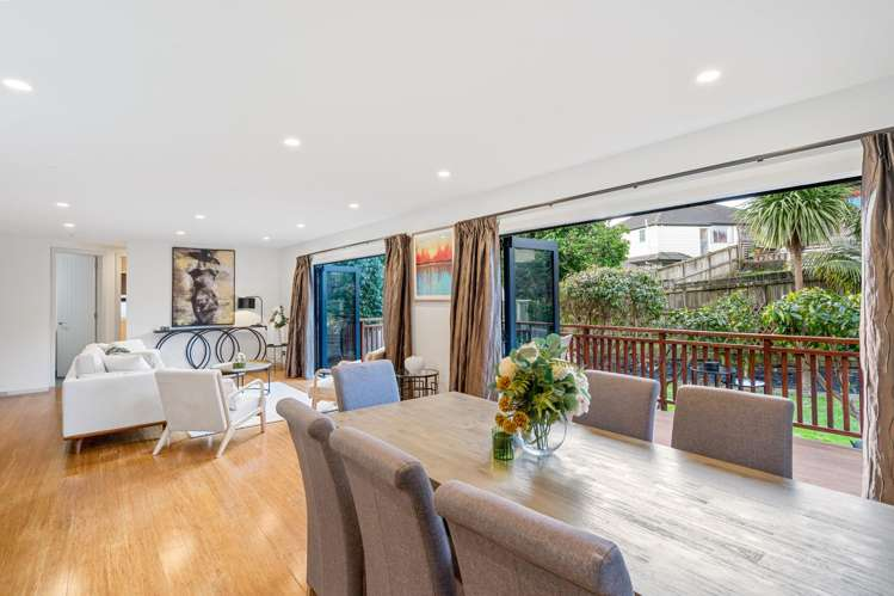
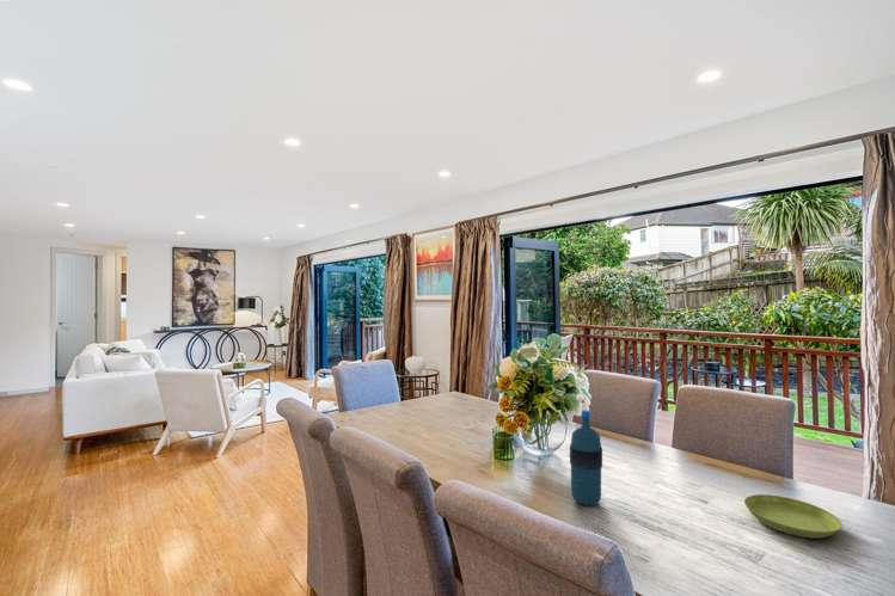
+ saucer [743,493,844,539]
+ water bottle [569,408,603,506]
